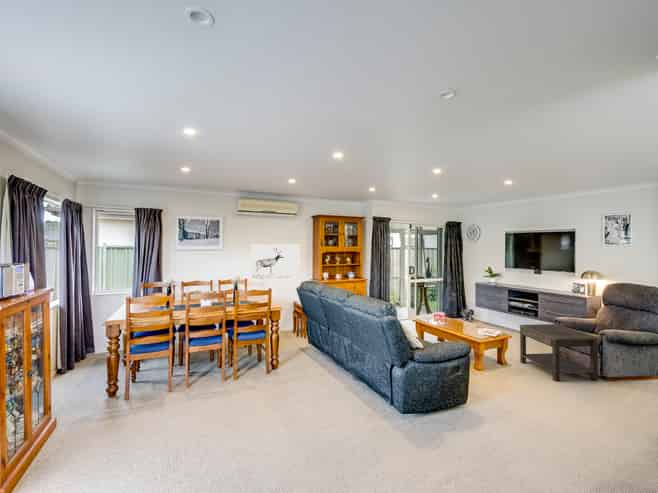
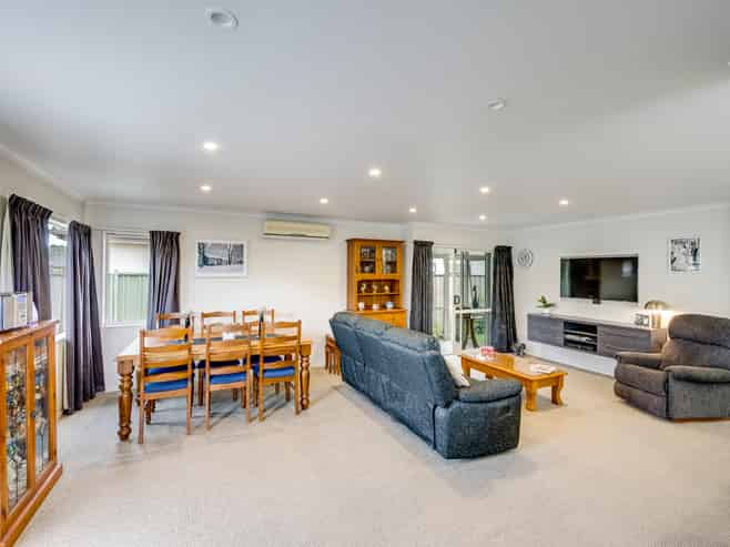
- side table [519,323,599,383]
- wall art [250,244,301,281]
